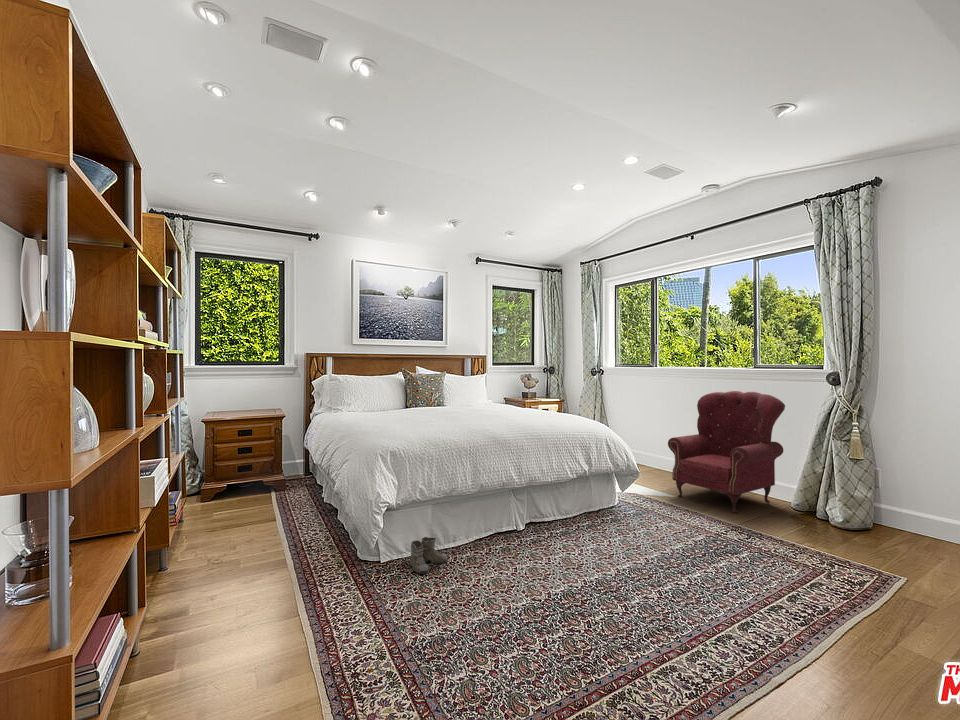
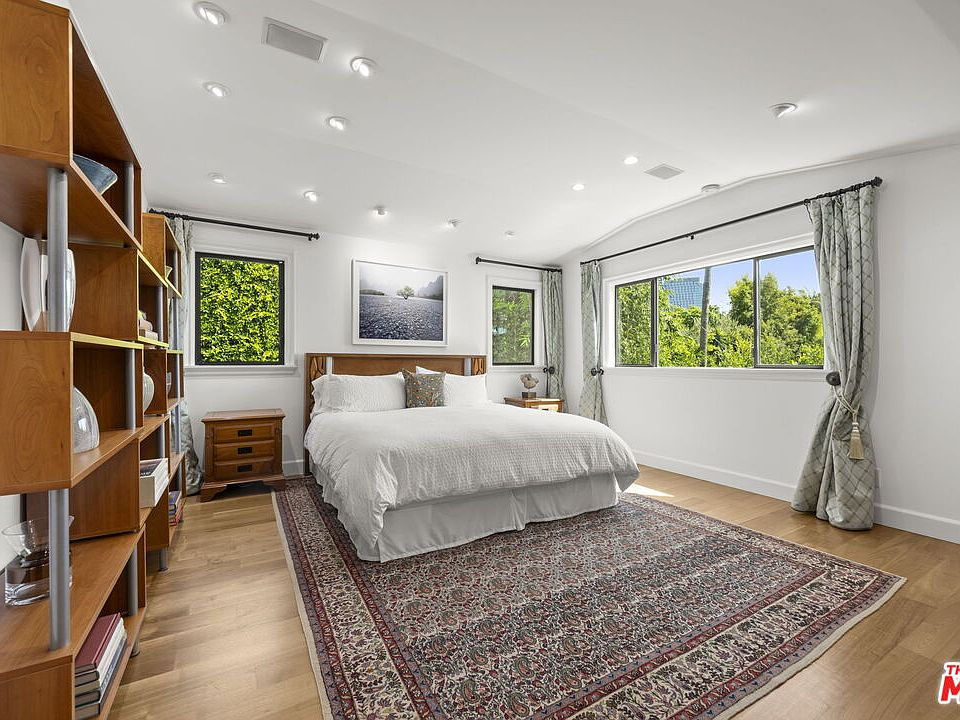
- armchair [667,390,786,514]
- boots [403,536,449,575]
